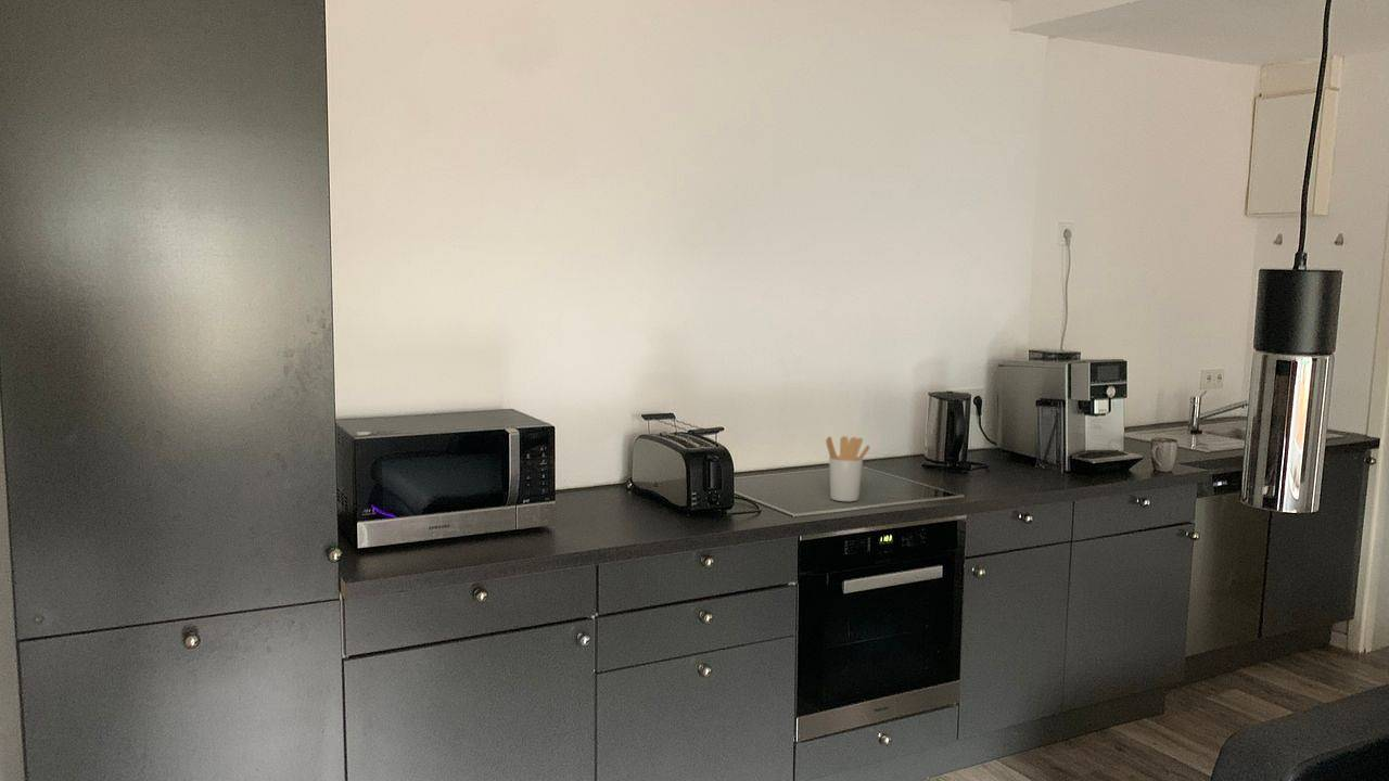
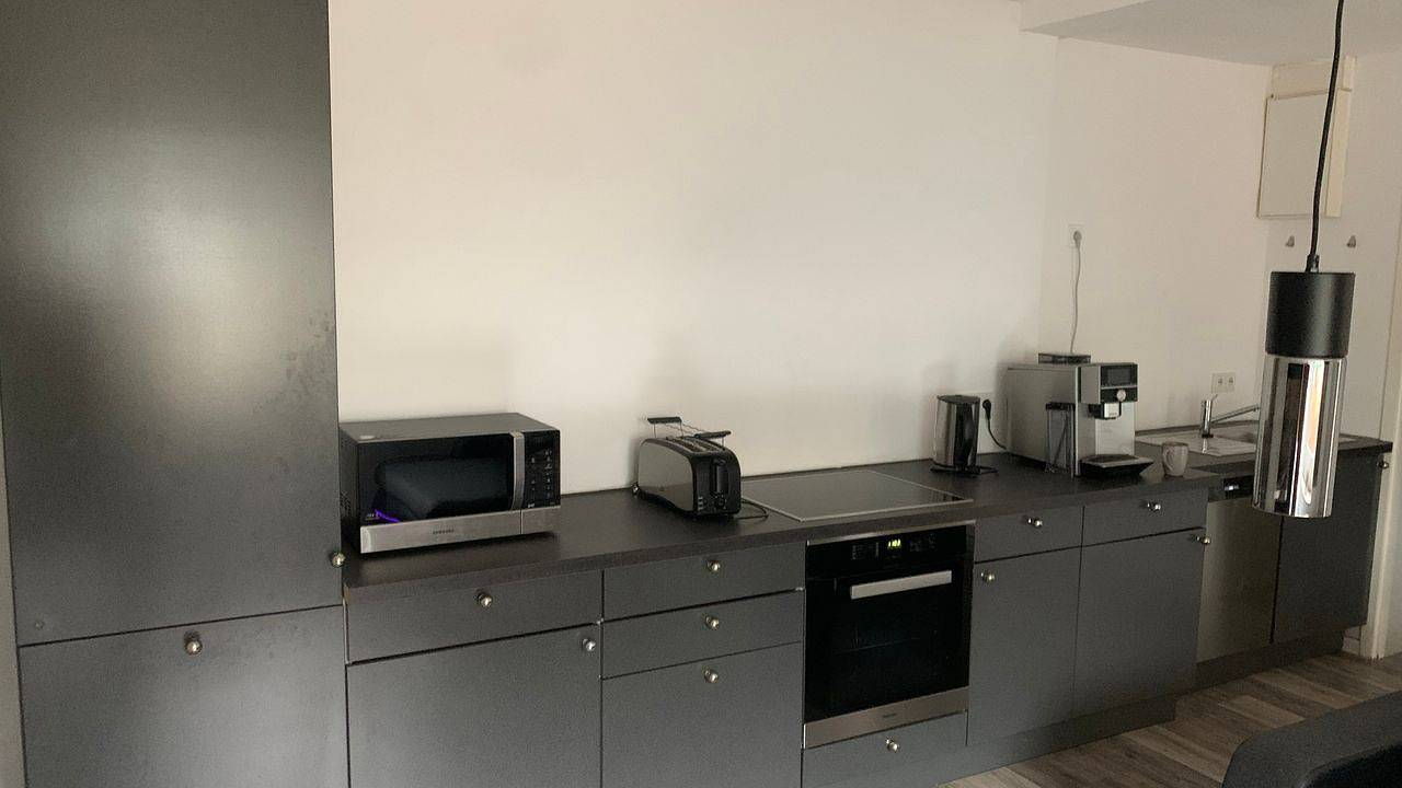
- utensil holder [825,435,871,502]
